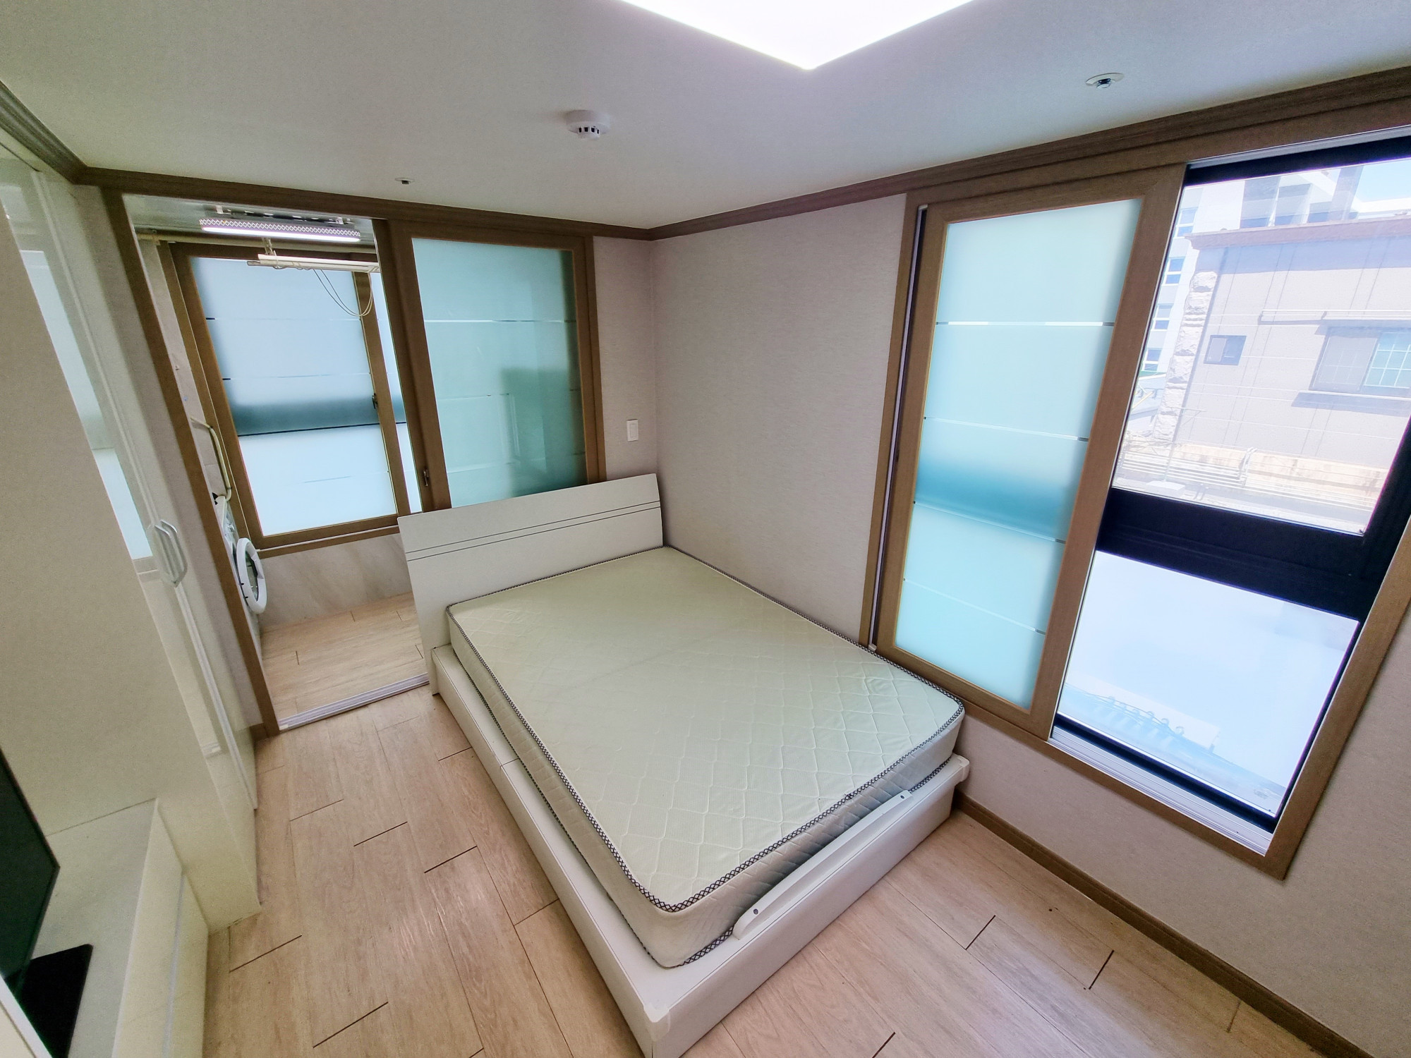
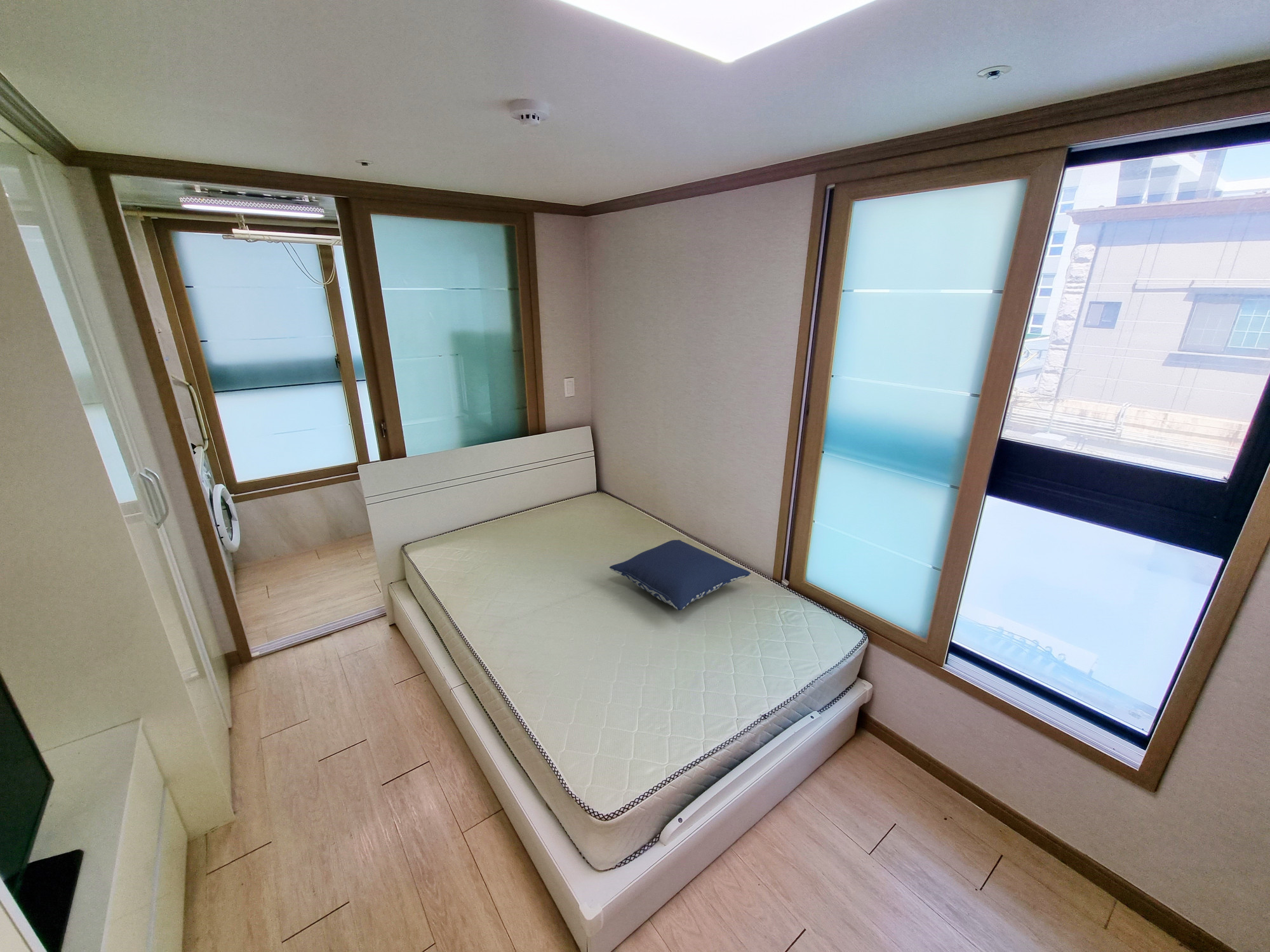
+ pillow [609,539,751,611]
